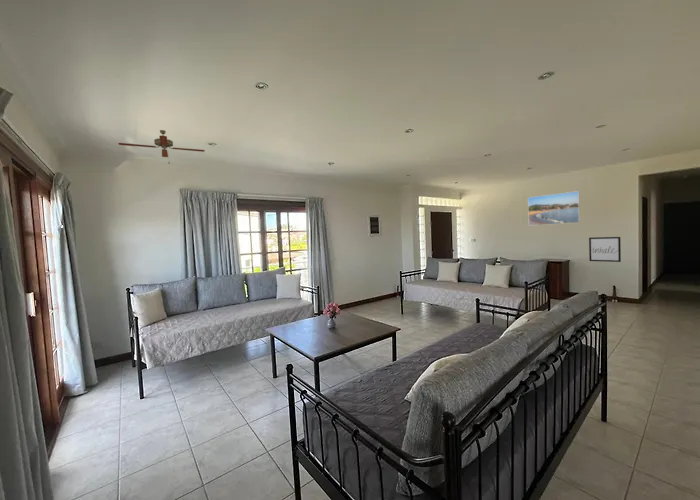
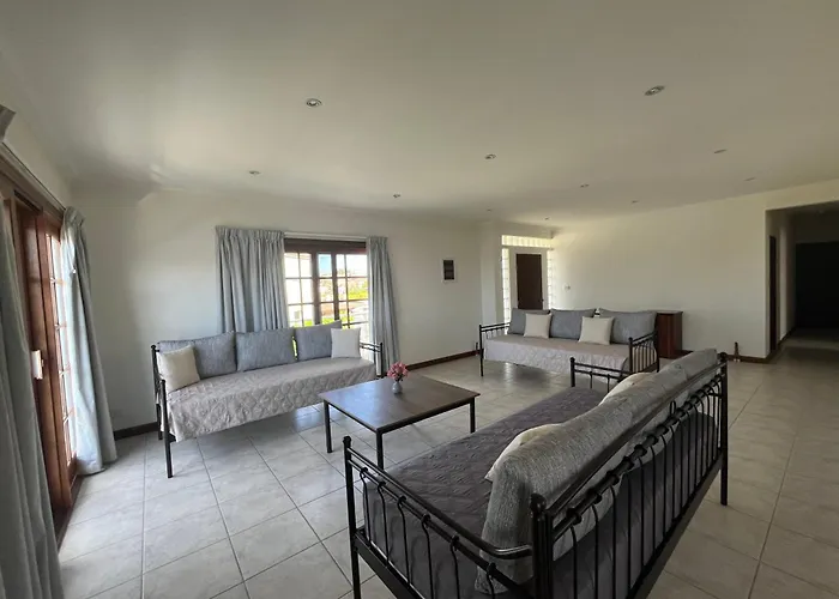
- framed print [527,190,581,226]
- wall art [588,236,622,263]
- ceiling fan [117,129,206,165]
